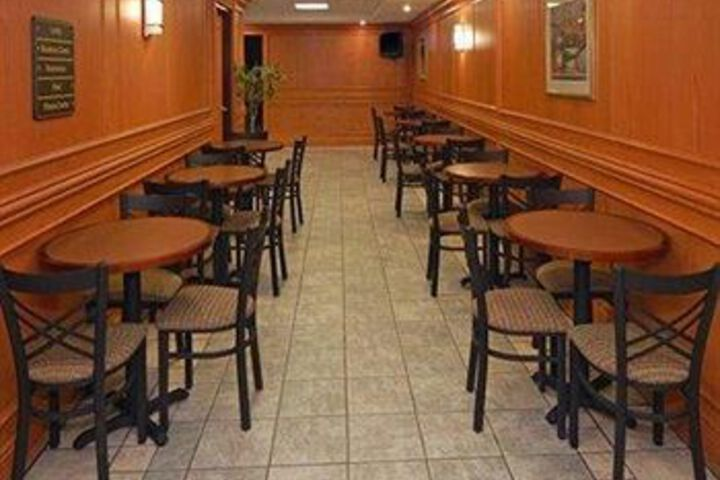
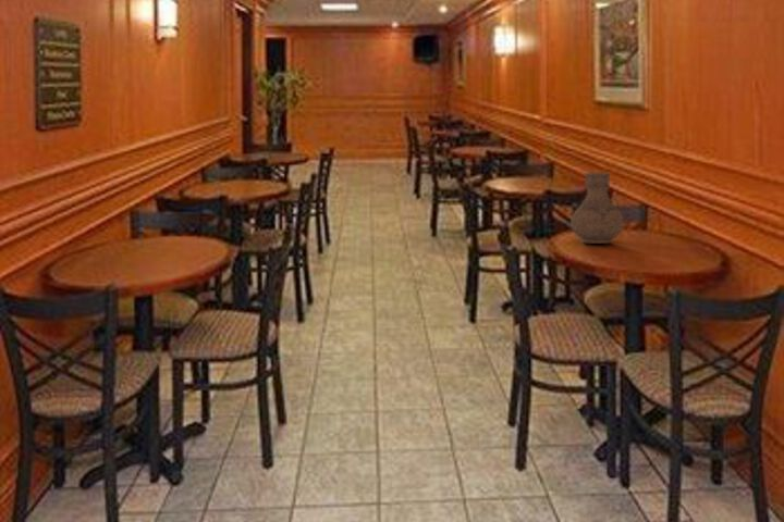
+ vase [569,171,625,245]
